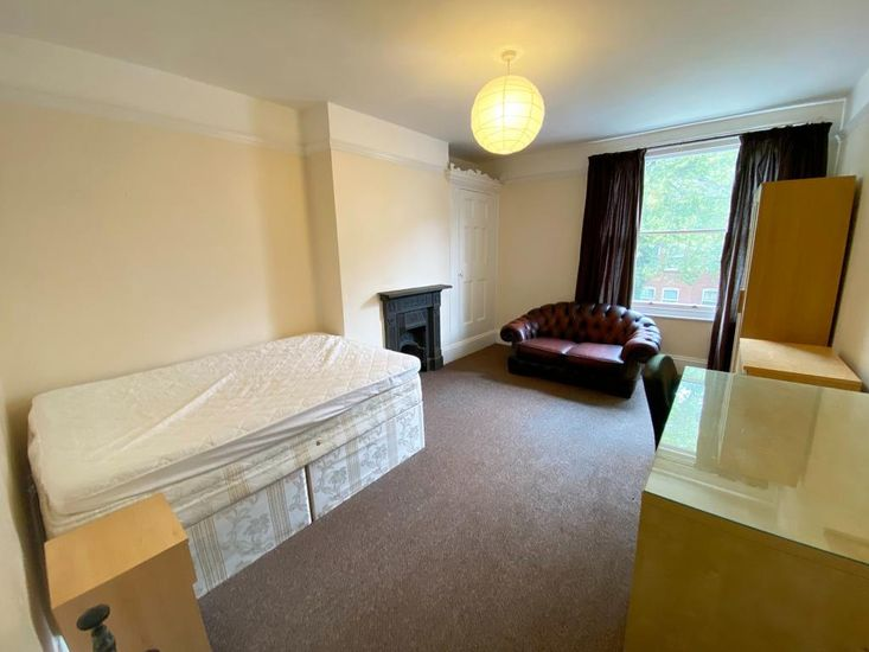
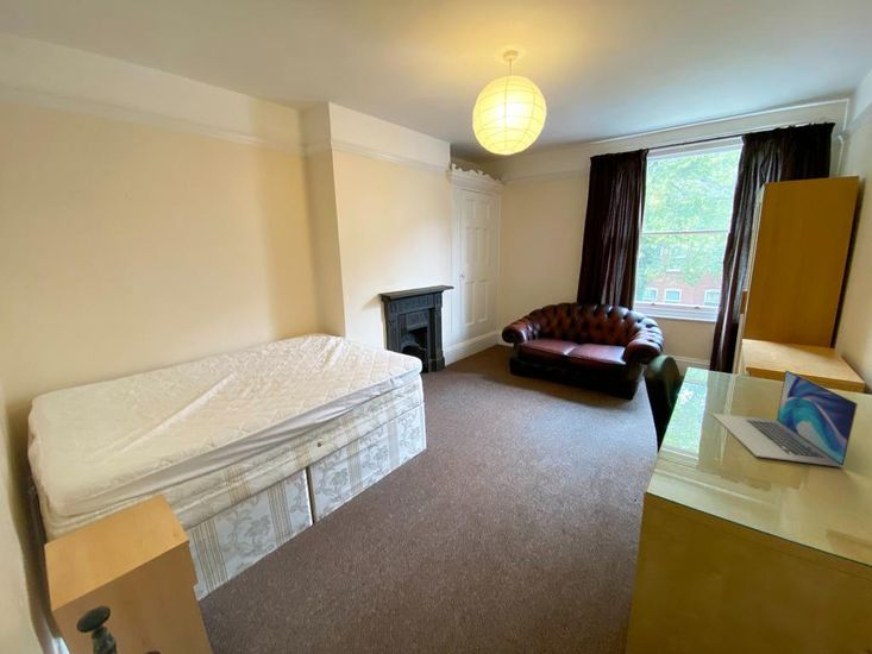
+ laptop [710,369,859,469]
